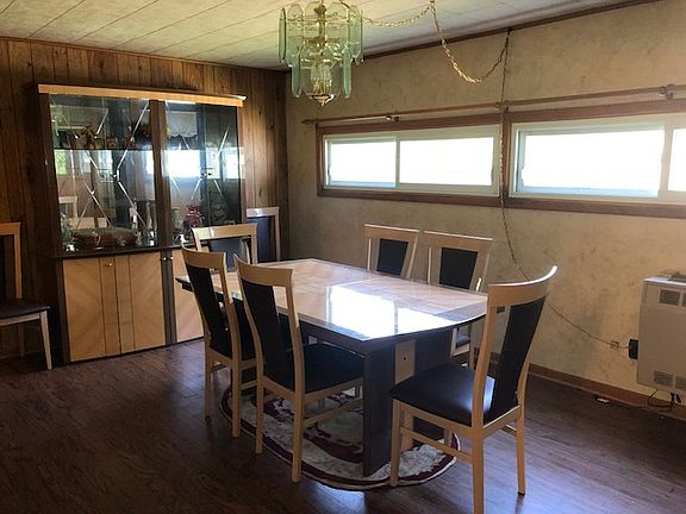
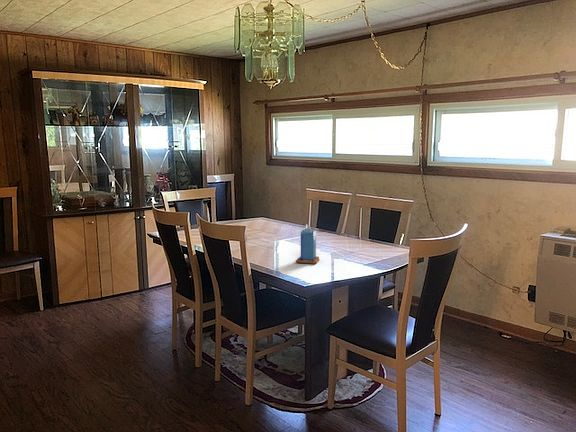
+ candle [295,224,320,265]
